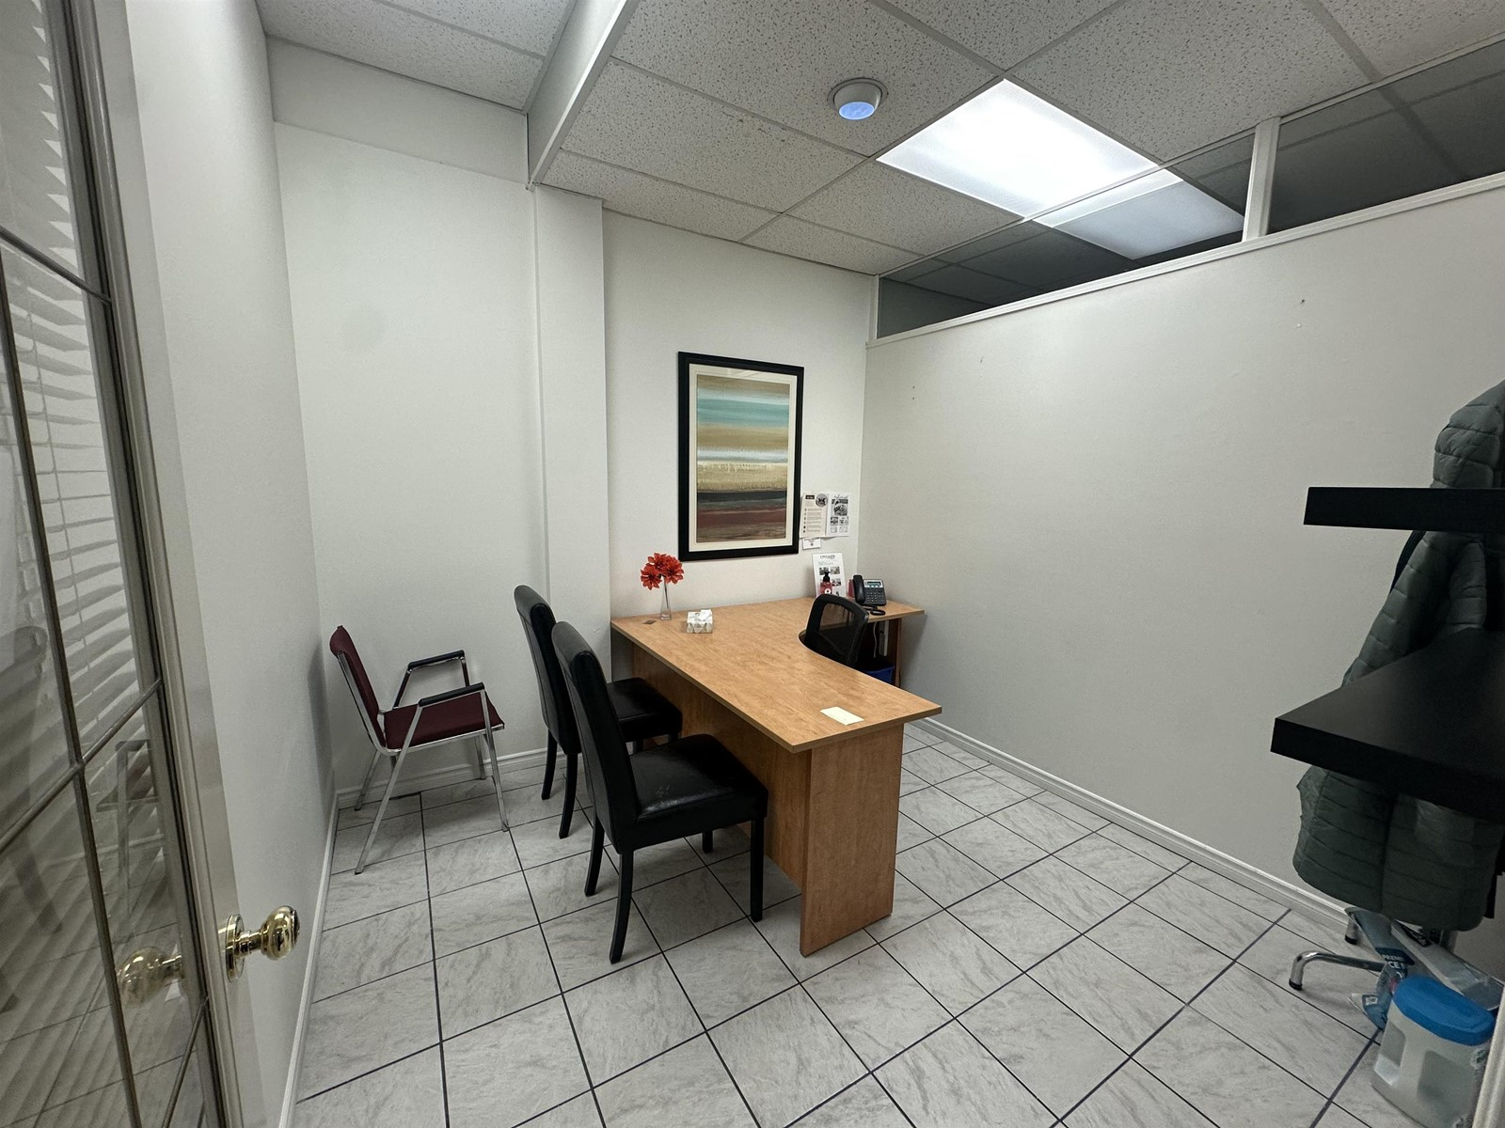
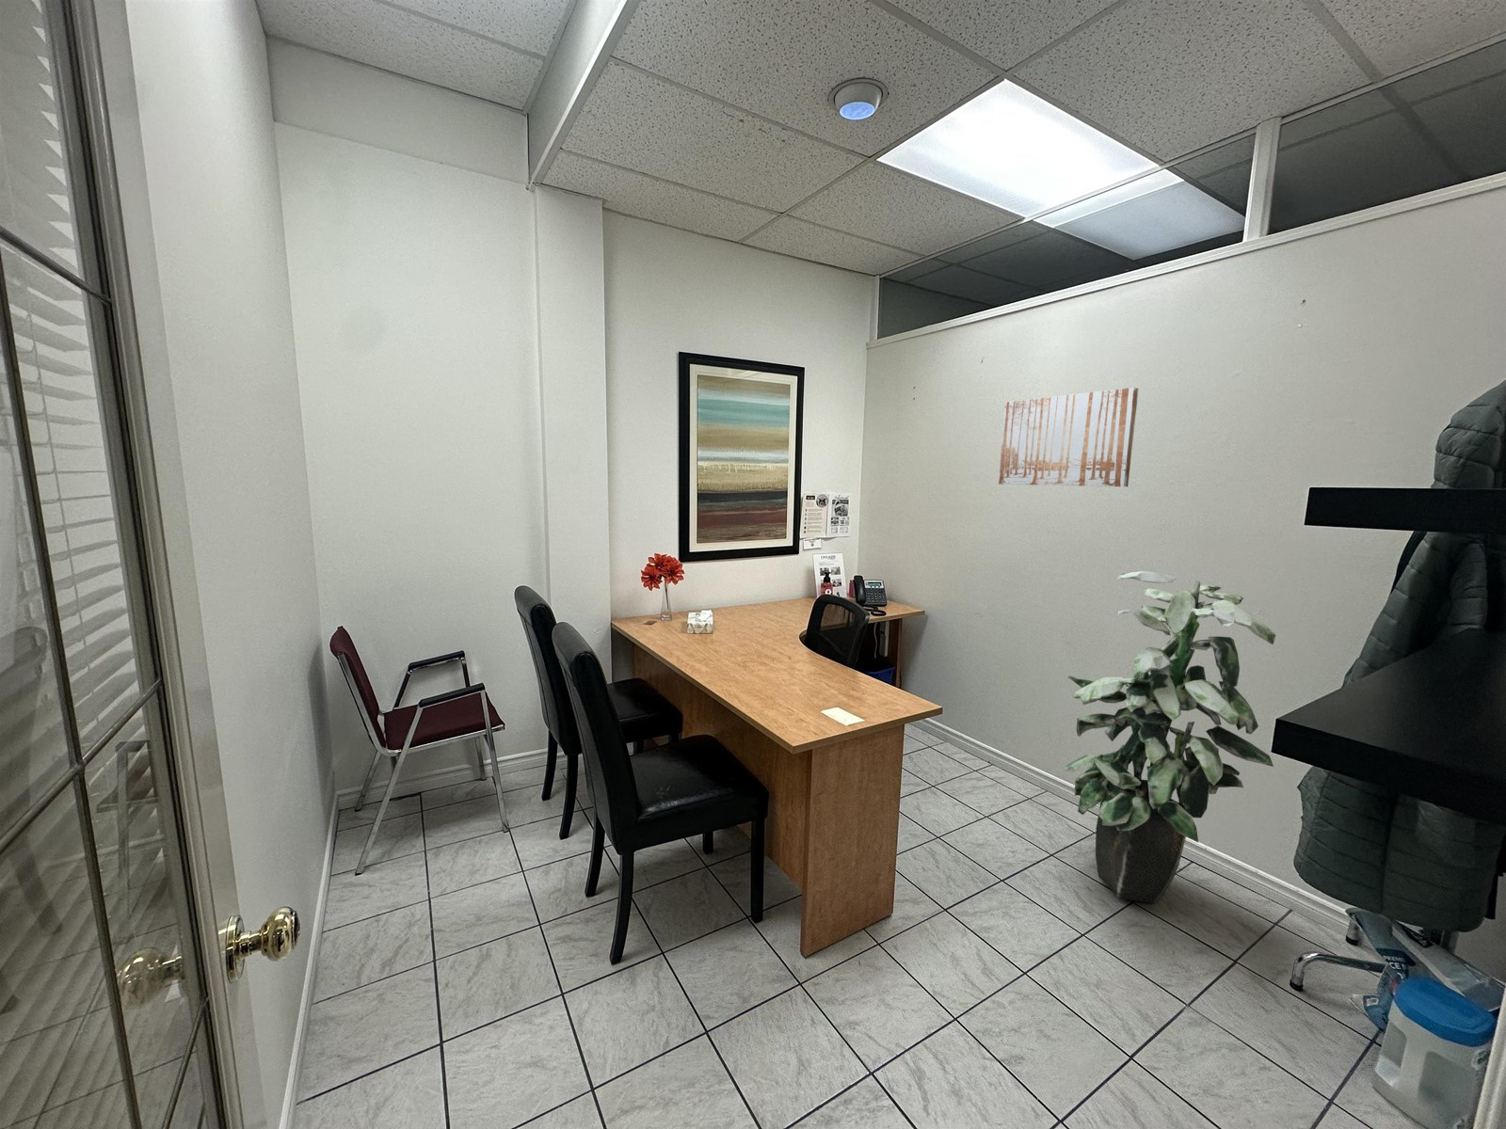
+ wall art [997,387,1138,487]
+ indoor plant [1064,570,1276,904]
